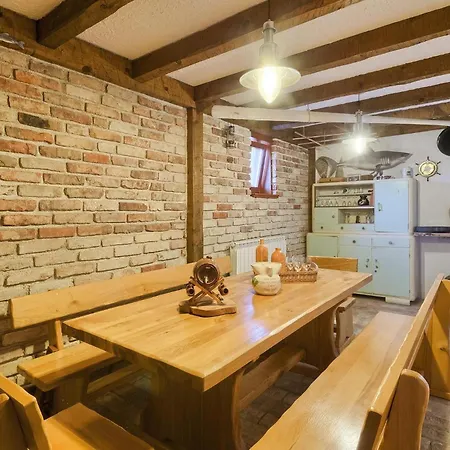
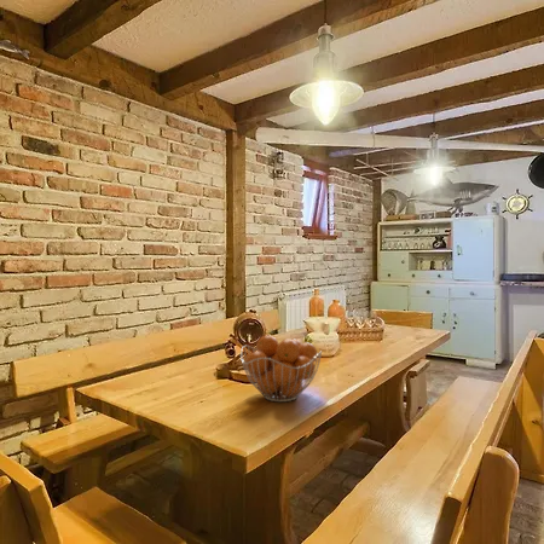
+ fruit basket [239,334,323,403]
